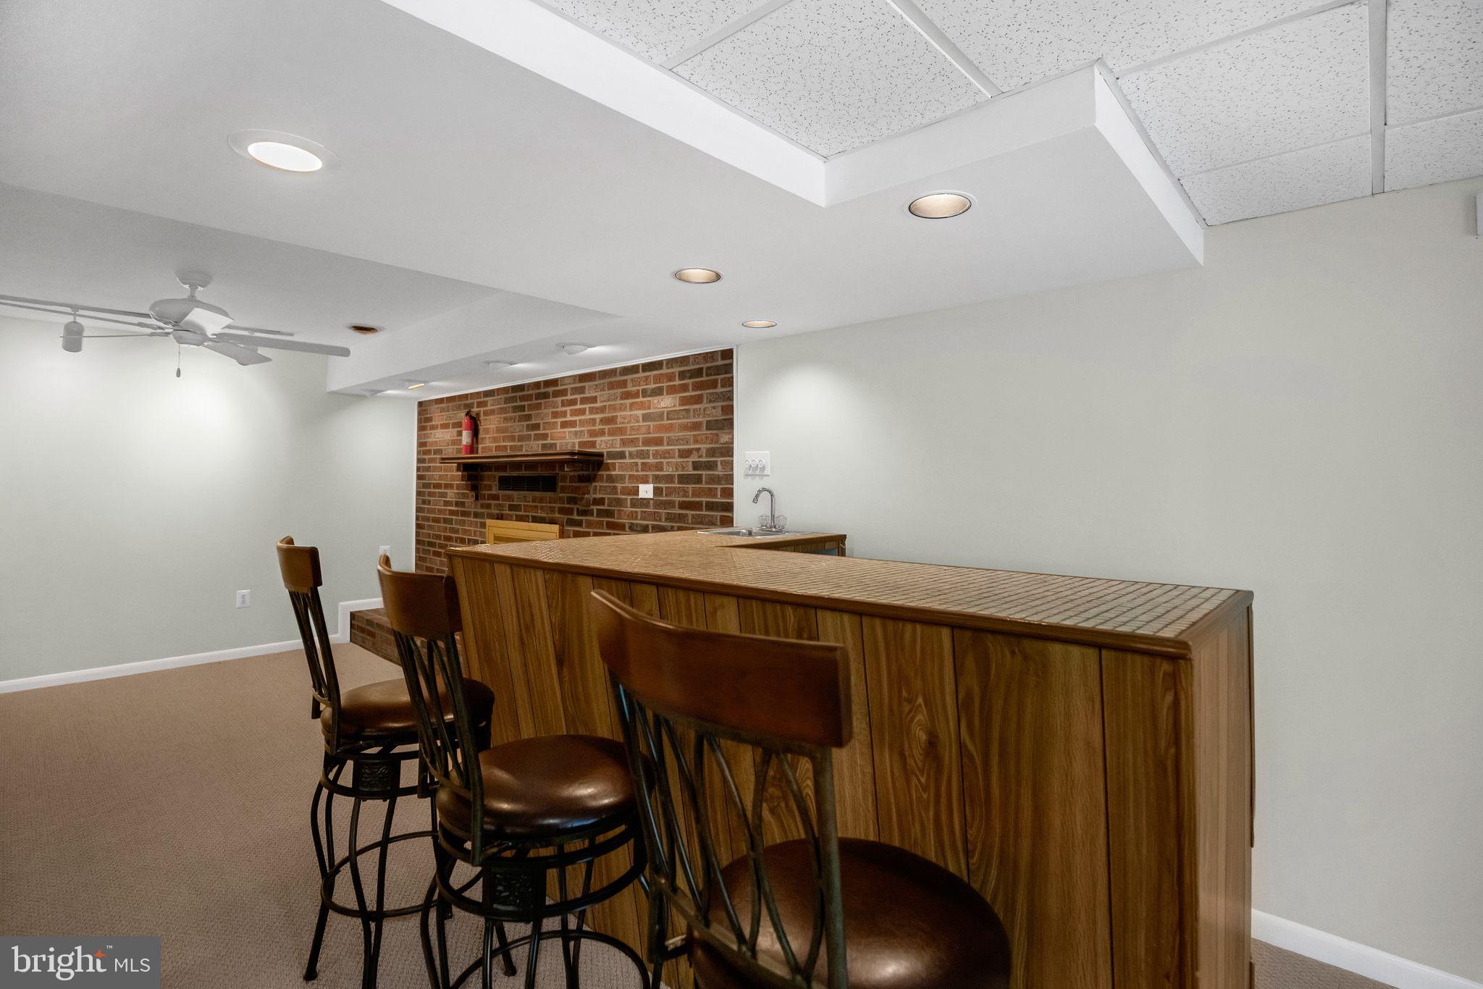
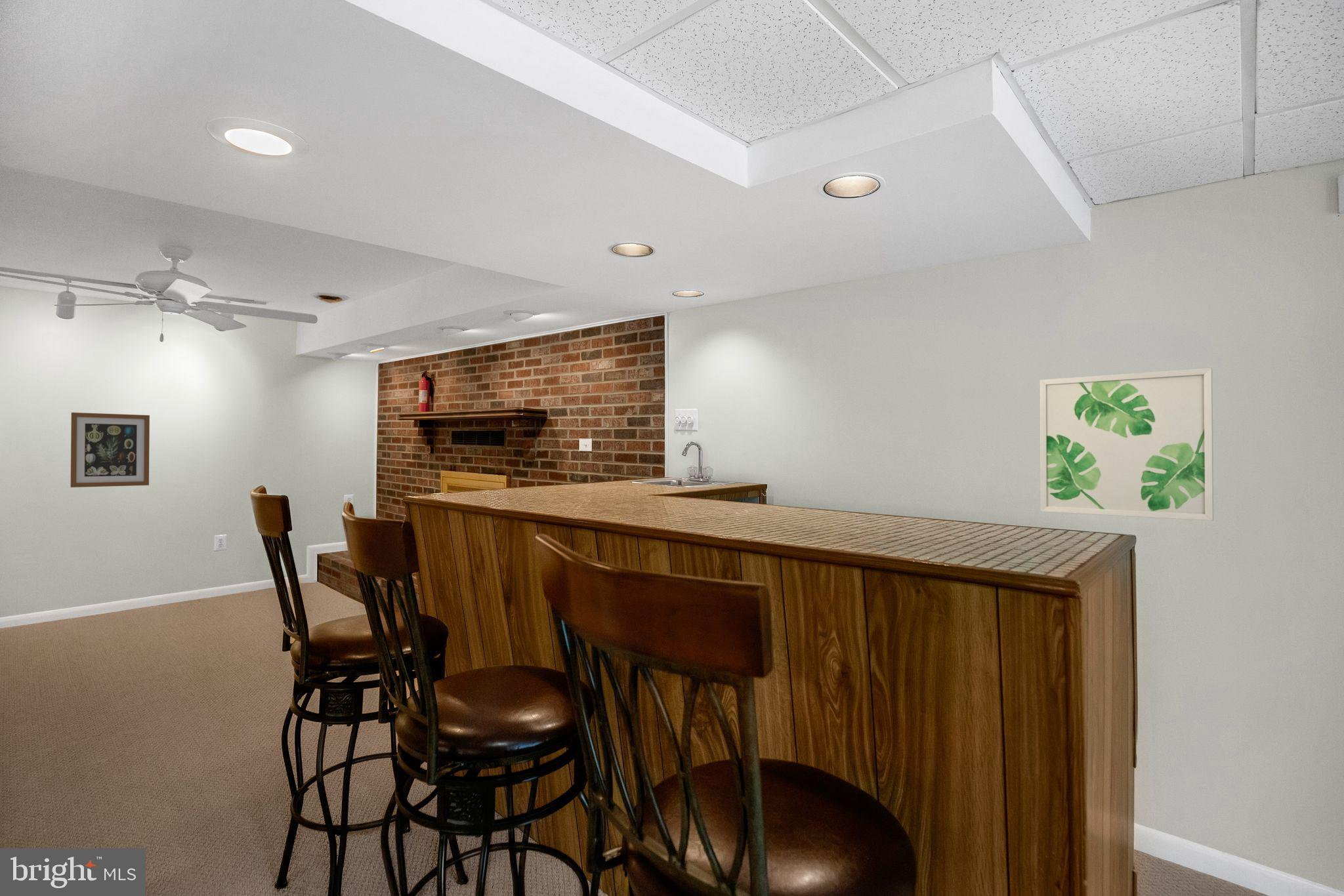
+ wall art [1039,367,1214,521]
+ wall art [70,412,150,488]
